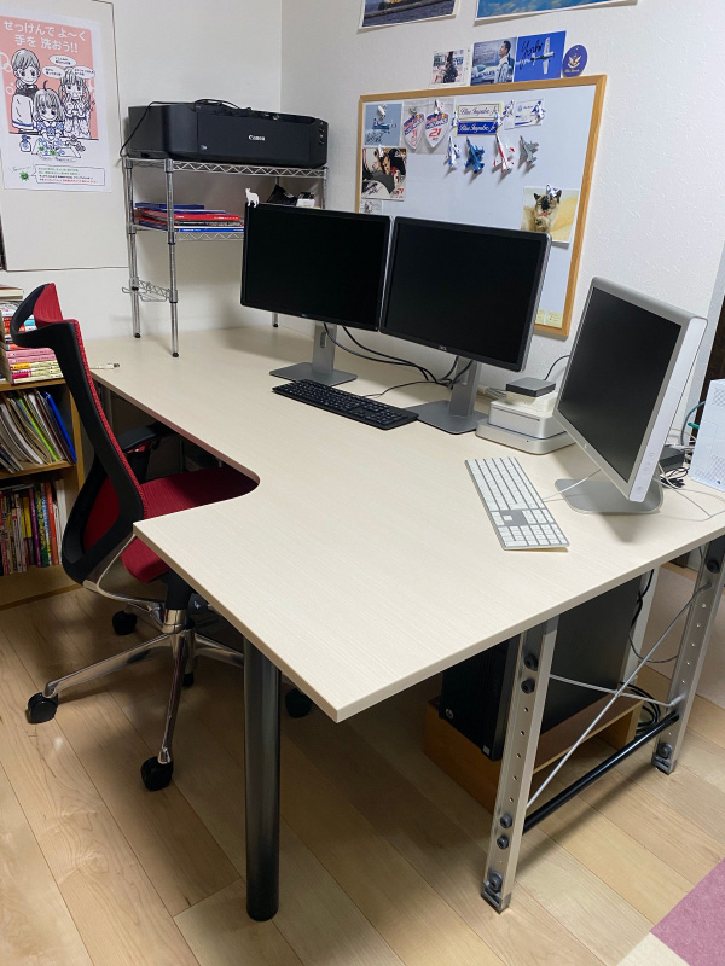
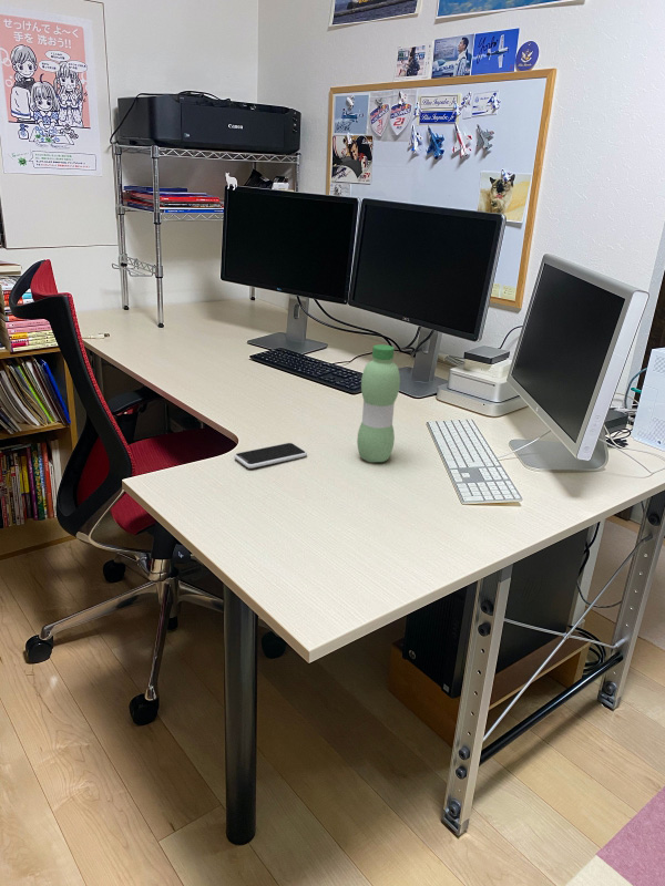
+ smartphone [233,442,308,470]
+ water bottle [356,343,401,463]
